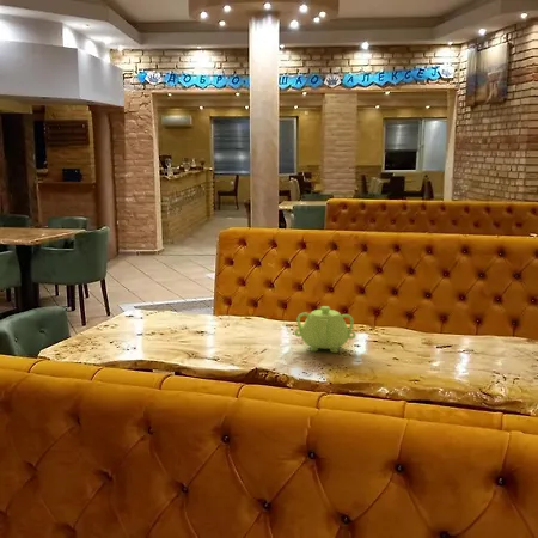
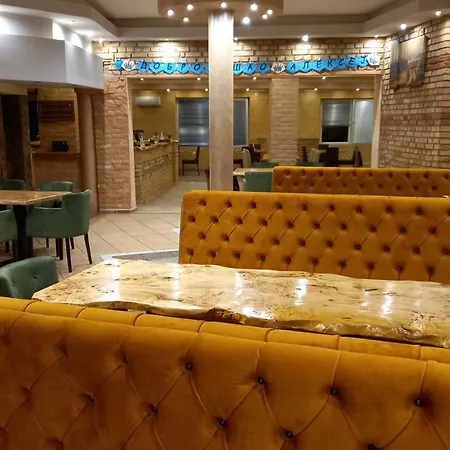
- teapot [293,305,356,354]
